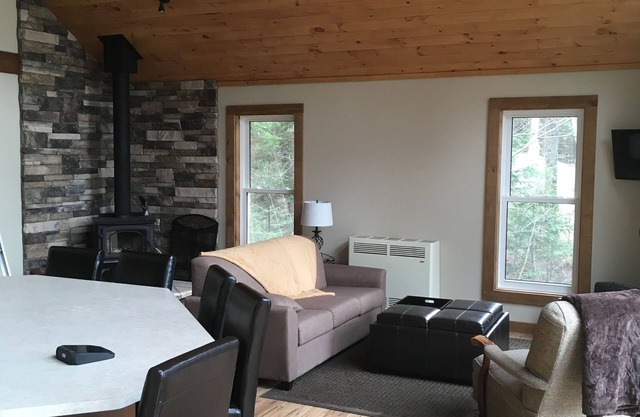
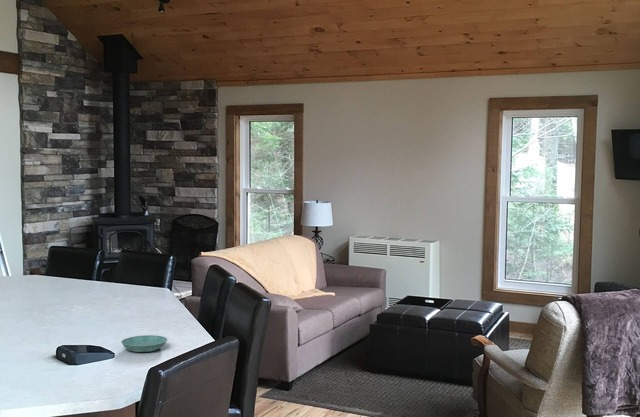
+ saucer [120,334,168,353]
